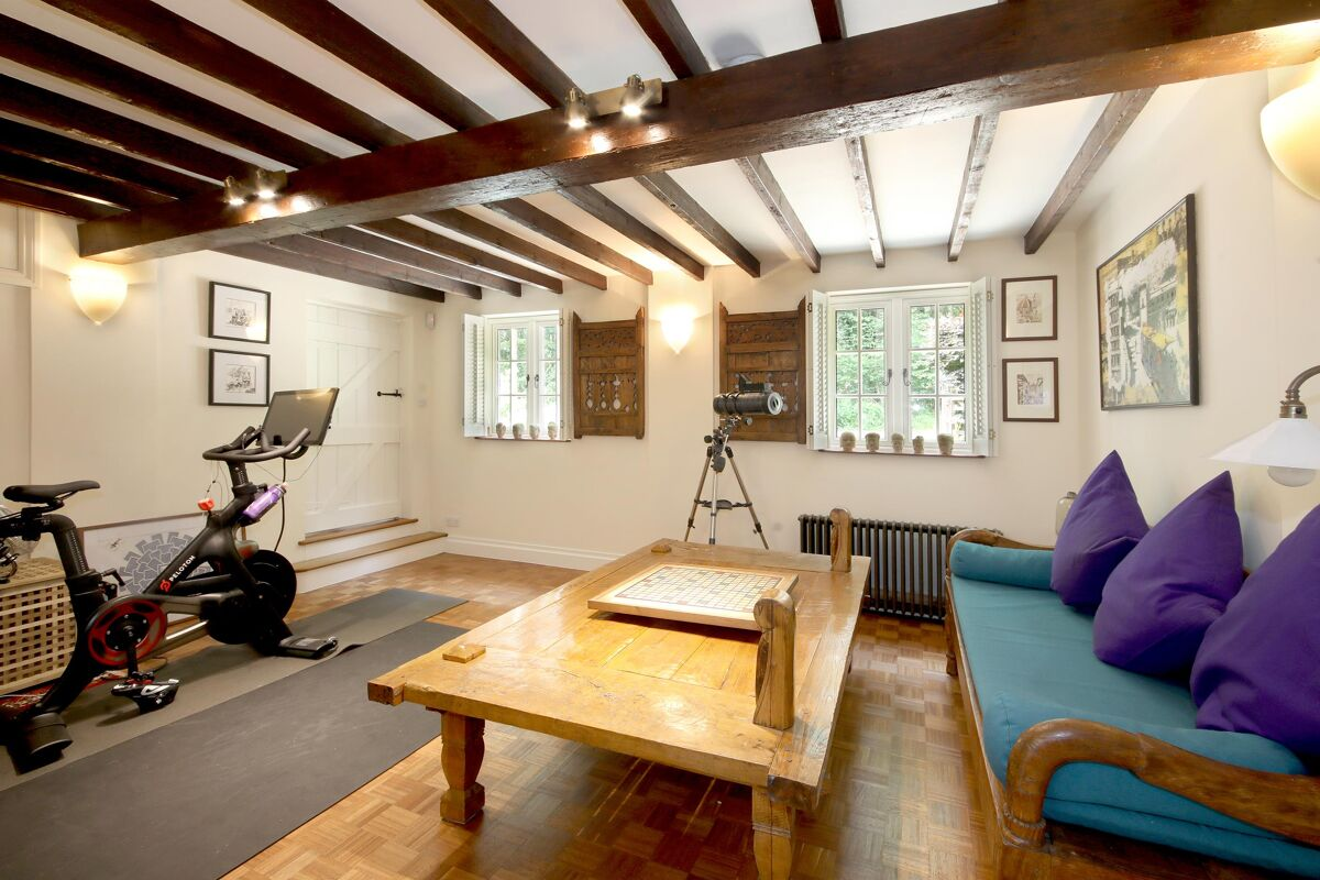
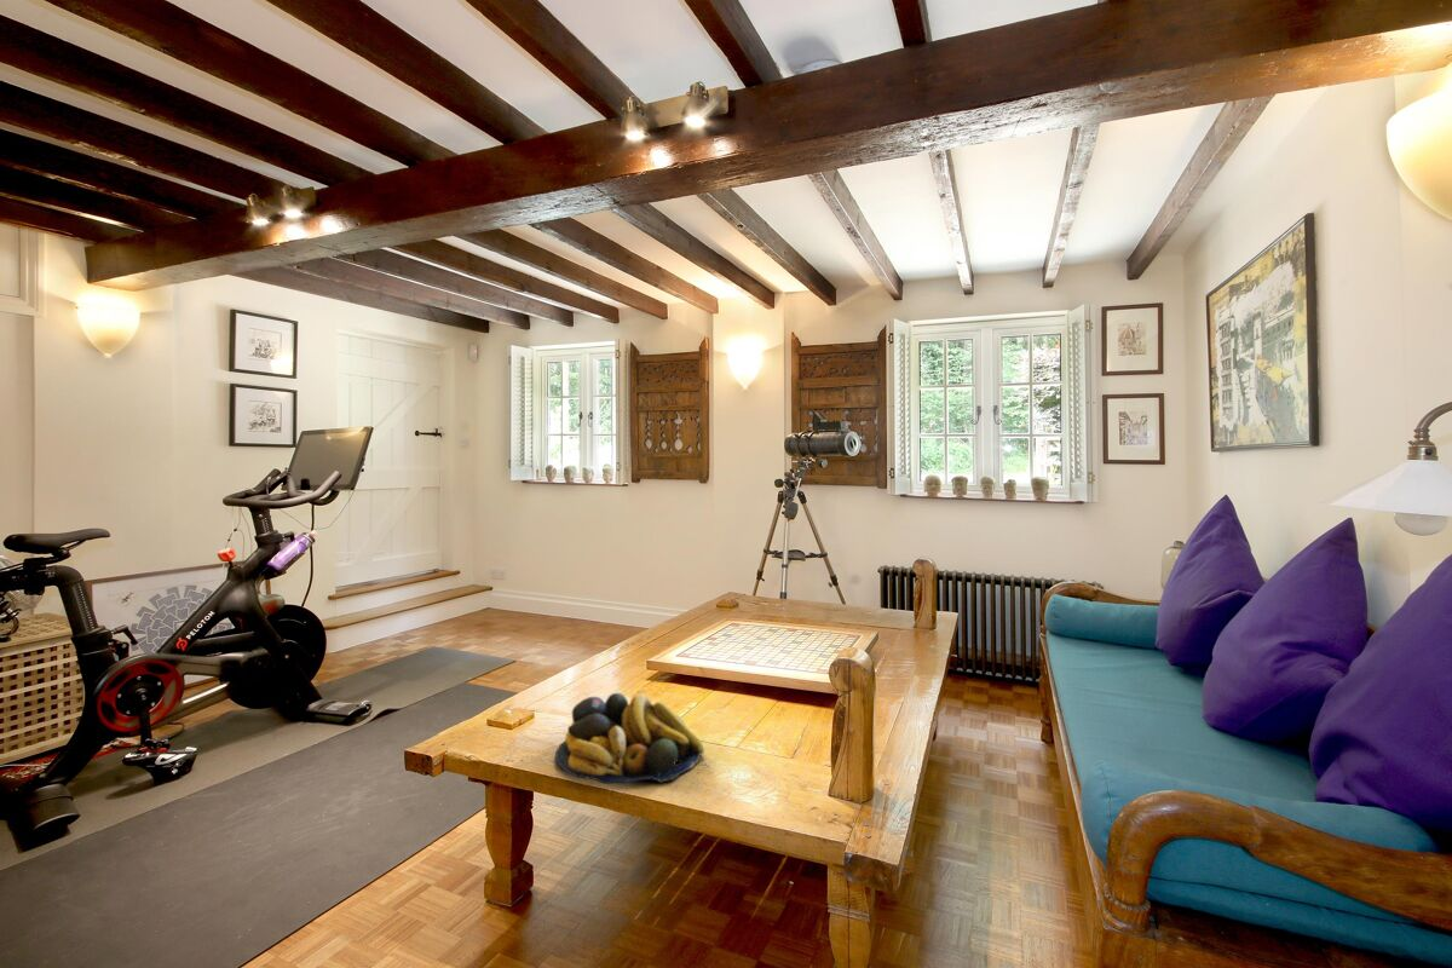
+ fruit bowl [554,692,705,785]
